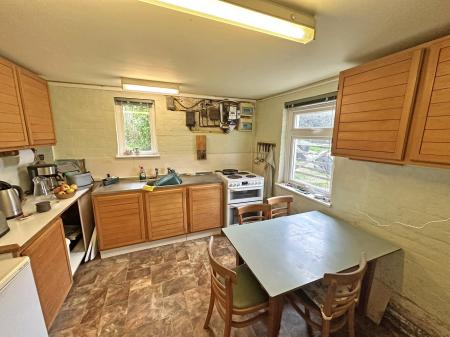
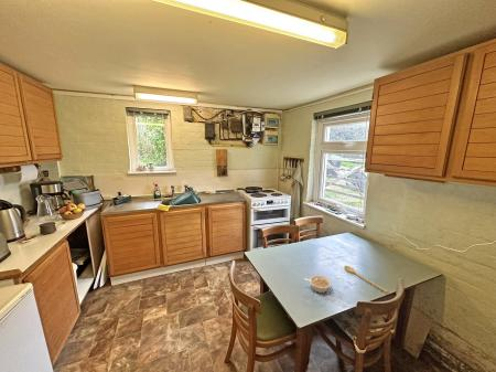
+ legume [304,274,333,294]
+ spoon [343,265,389,294]
